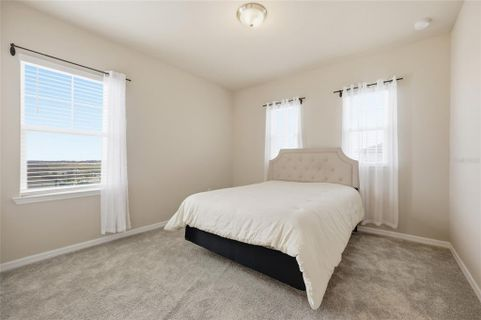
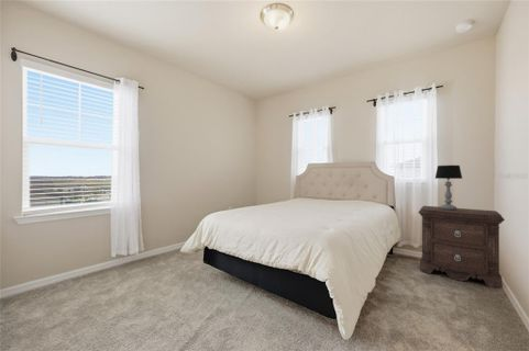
+ table lamp [434,165,463,211]
+ nightstand [418,205,506,290]
